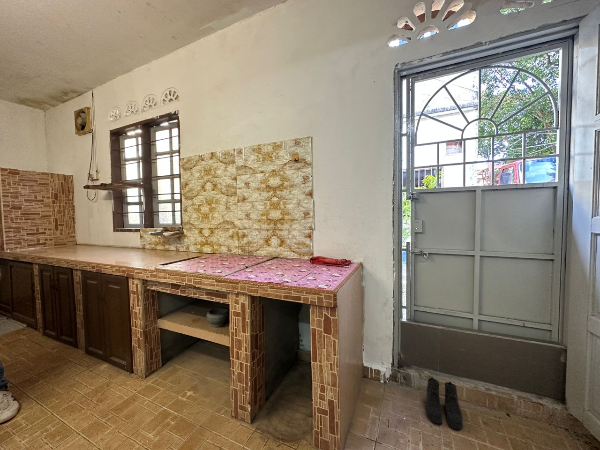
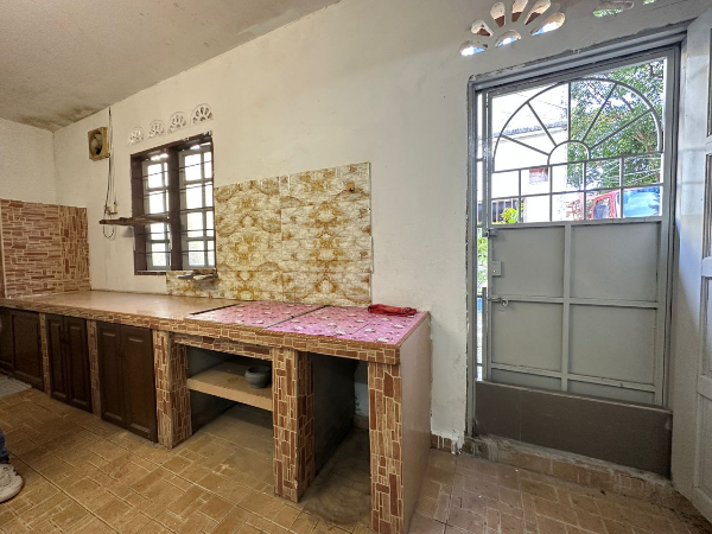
- boots [425,376,464,431]
